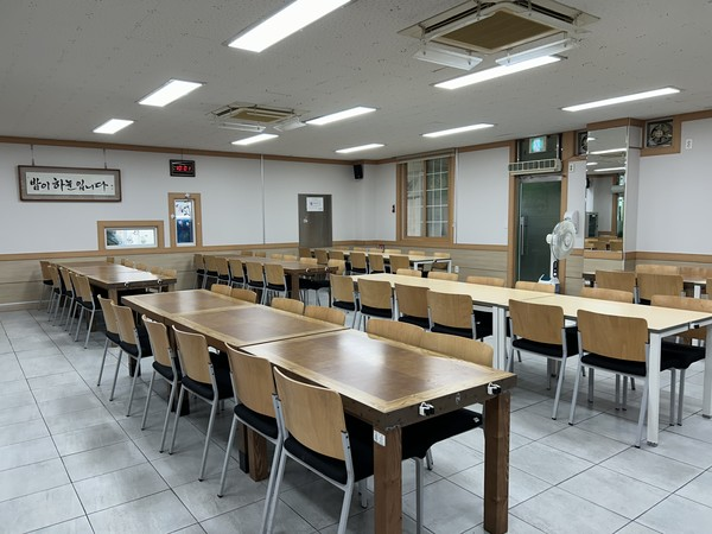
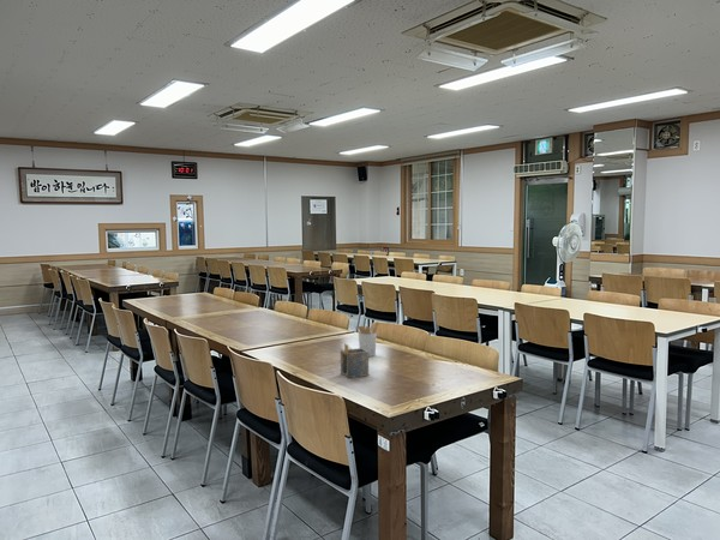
+ utensil holder [353,320,379,358]
+ napkin holder [340,342,370,379]
